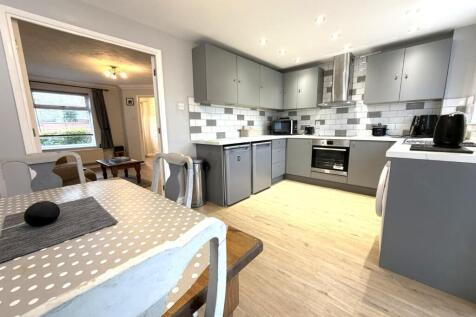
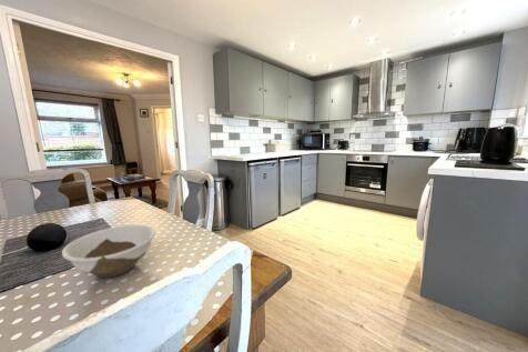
+ bowl [61,223,156,279]
